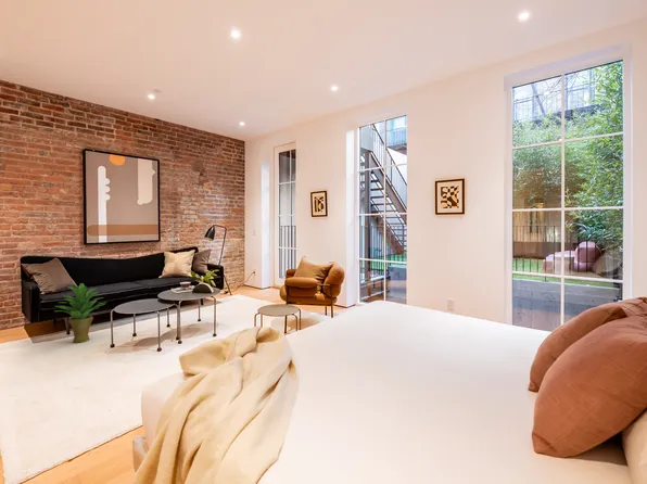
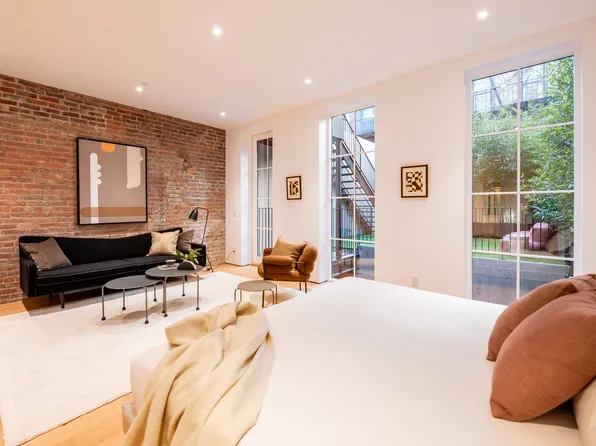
- potted plant [54,282,107,344]
